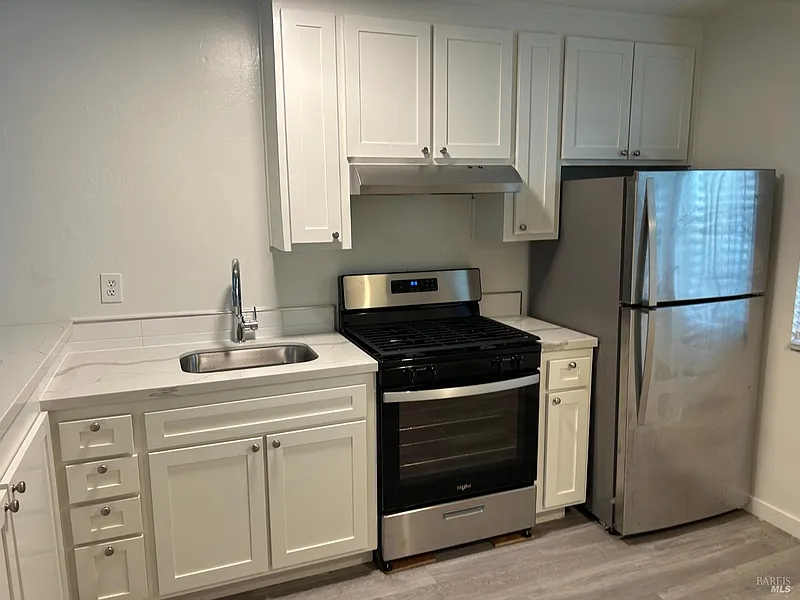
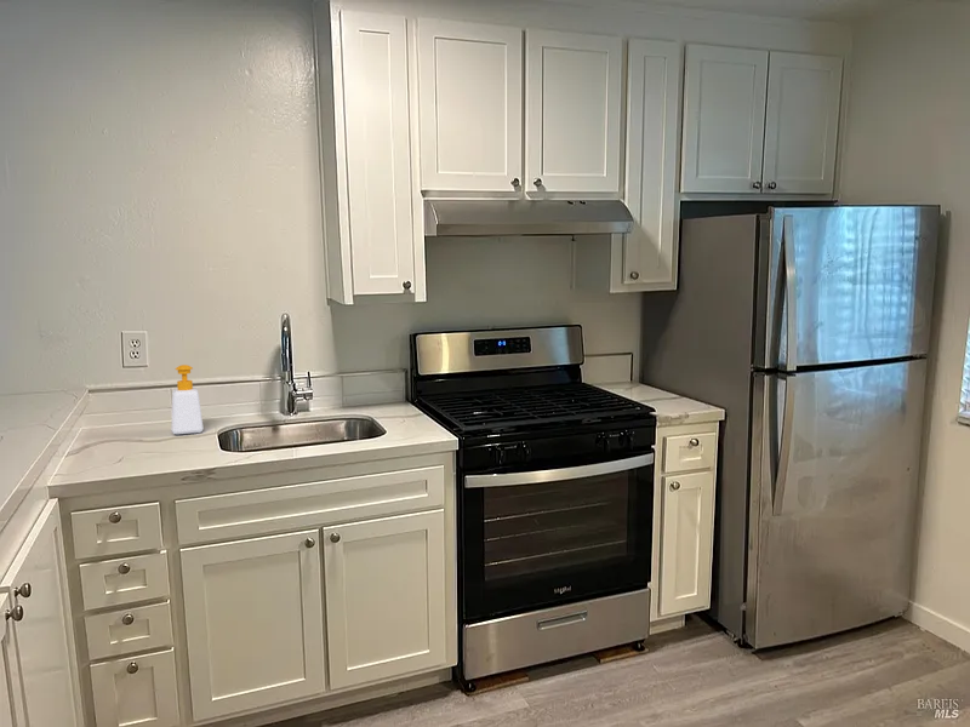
+ soap bottle [170,364,205,435]
